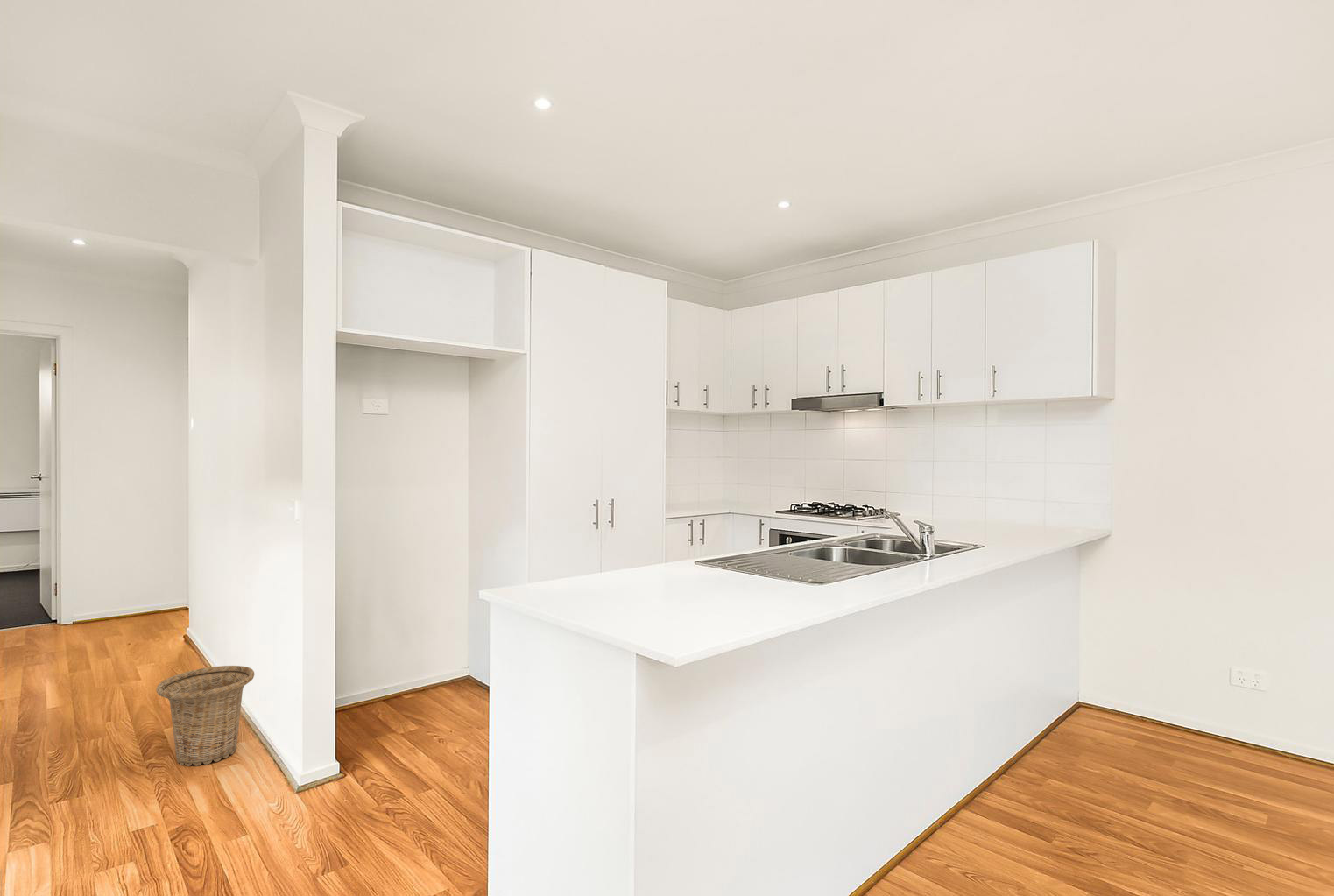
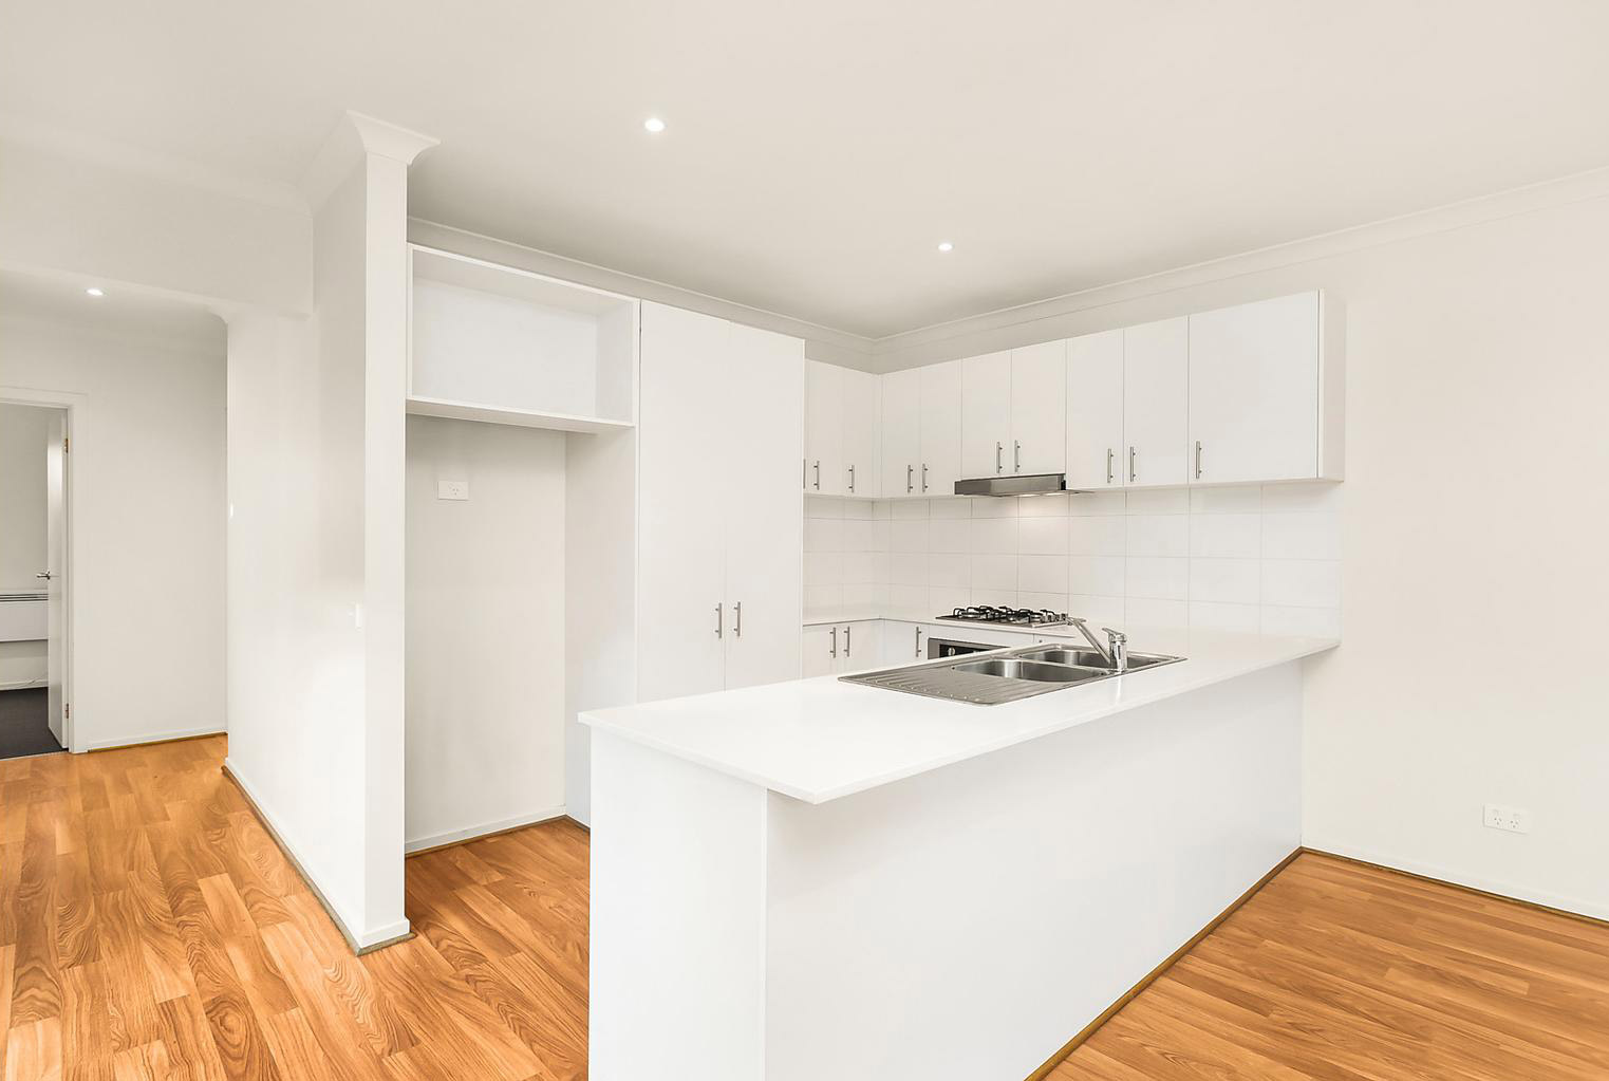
- basket [156,665,255,767]
